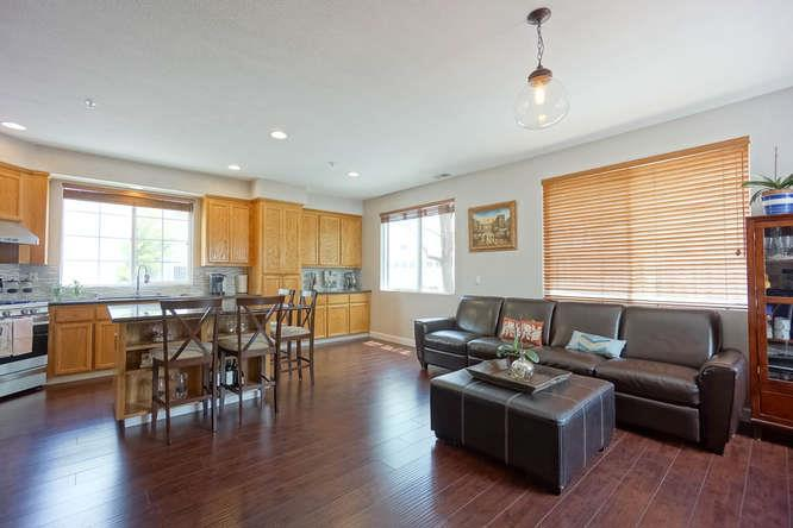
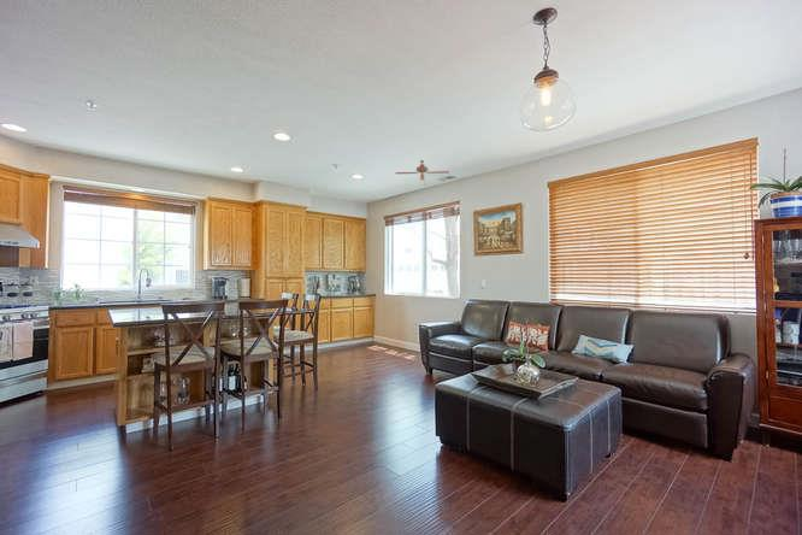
+ ceiling fan [394,159,450,186]
